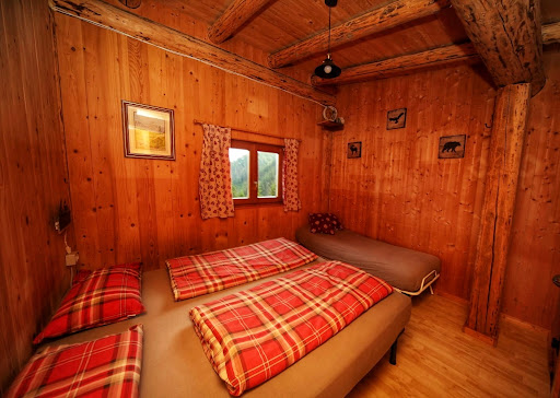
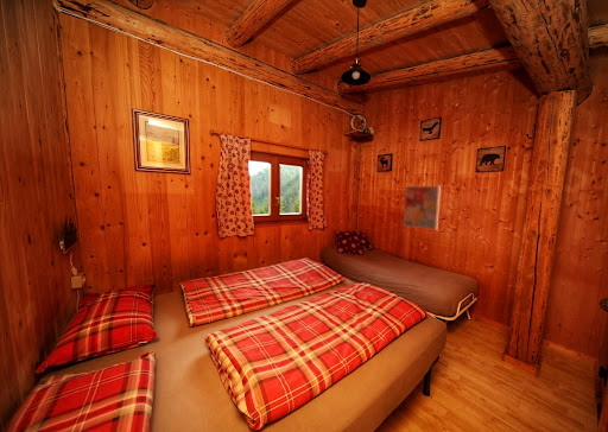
+ wall art [403,184,442,231]
